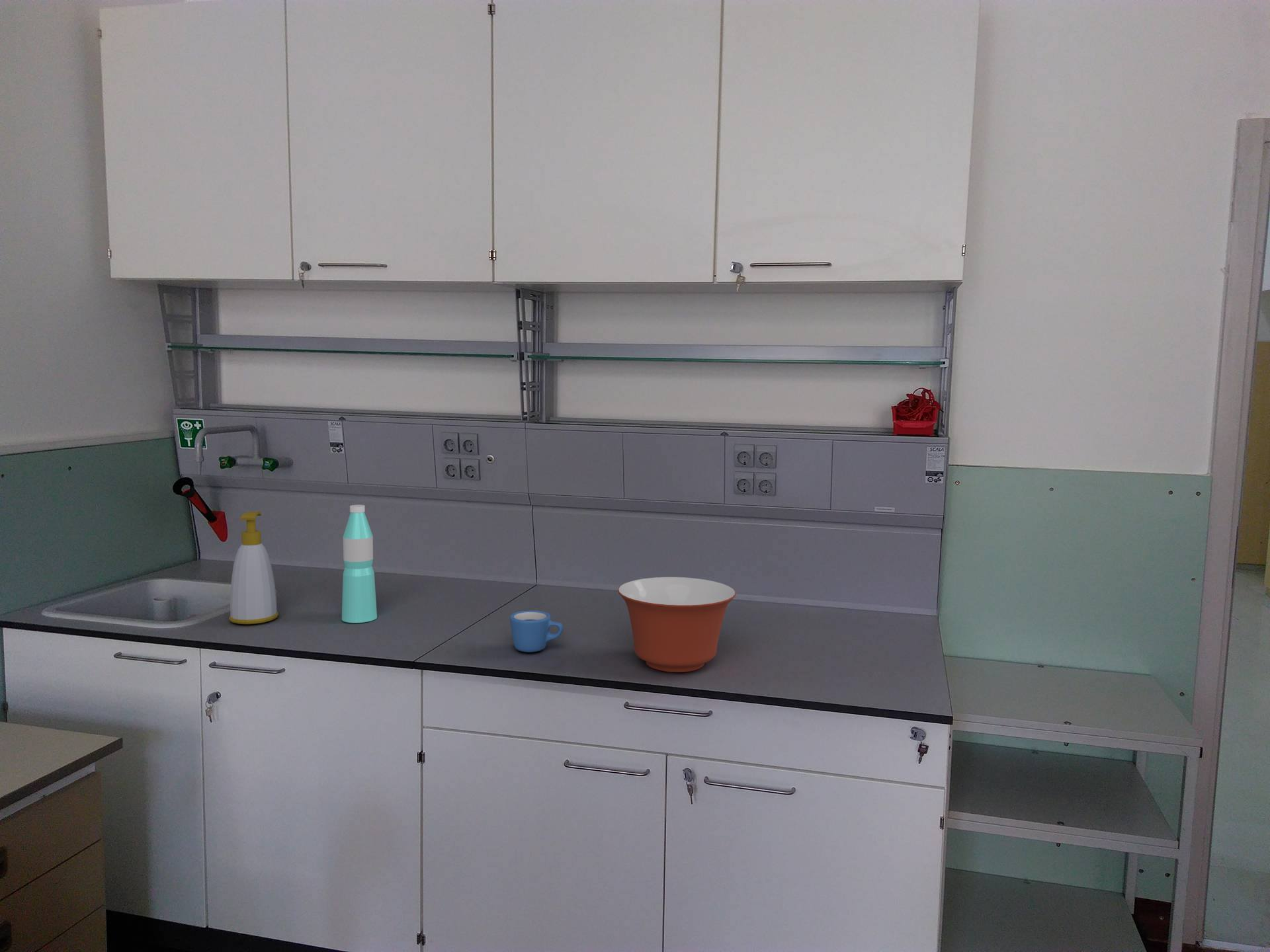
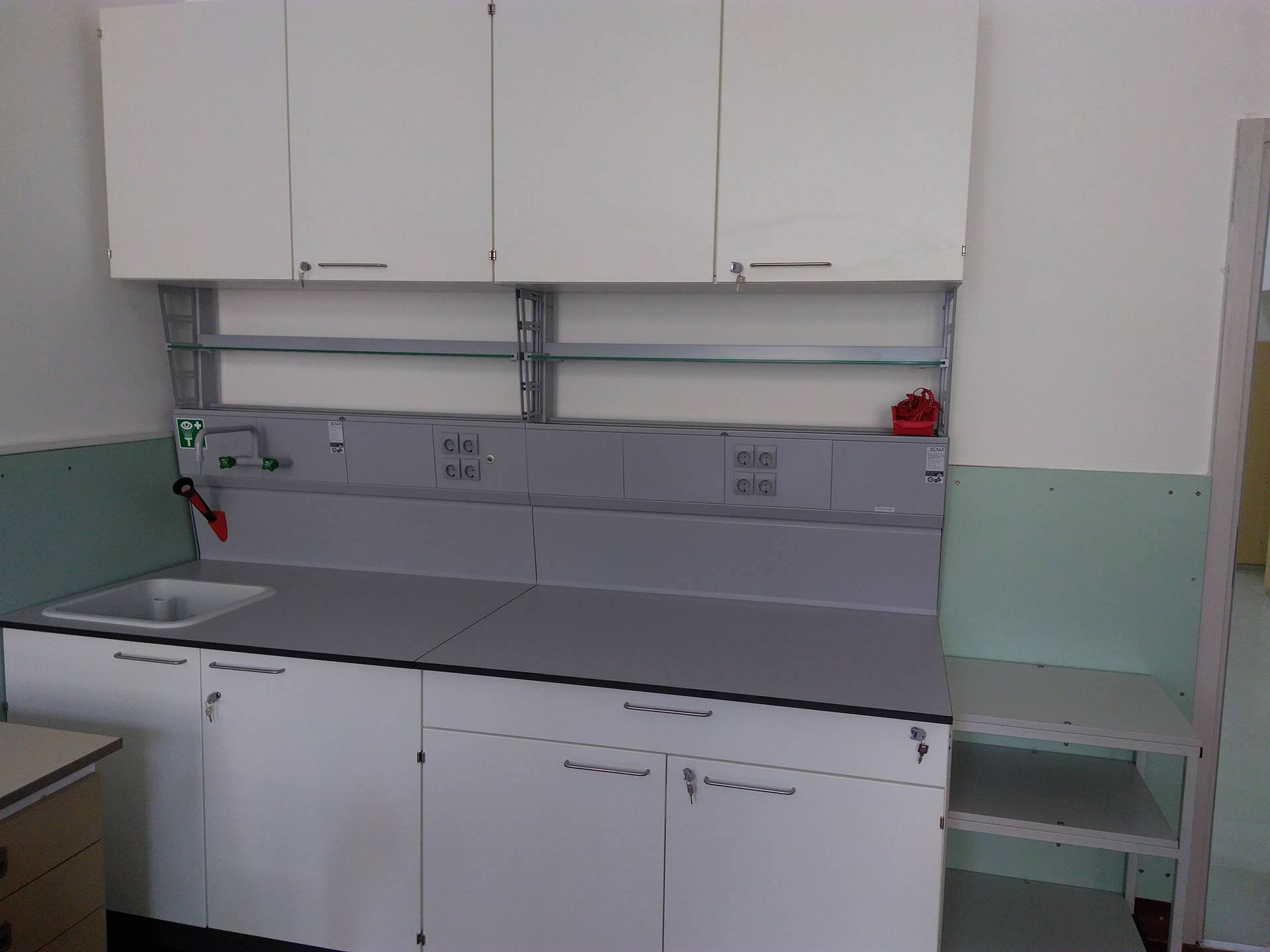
- soap bottle [228,510,279,625]
- mixing bowl [617,576,736,673]
- mug [509,610,564,653]
- water bottle [341,504,378,623]
